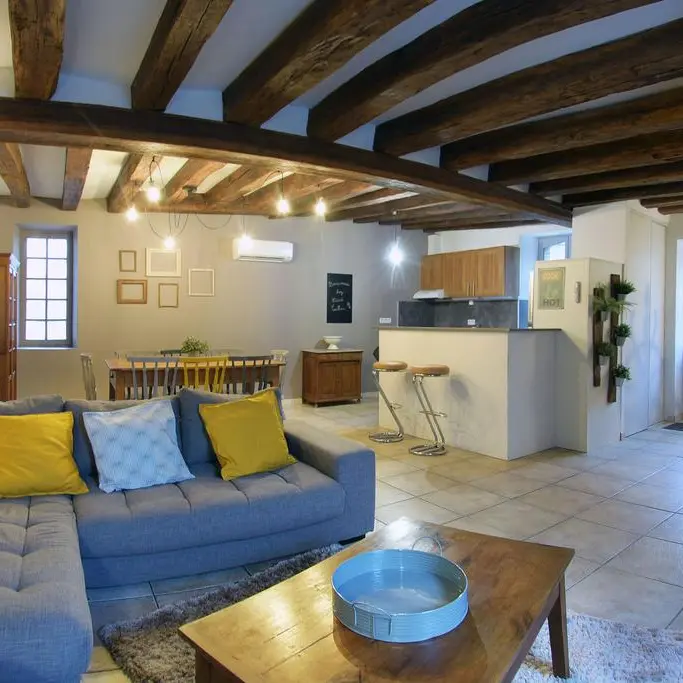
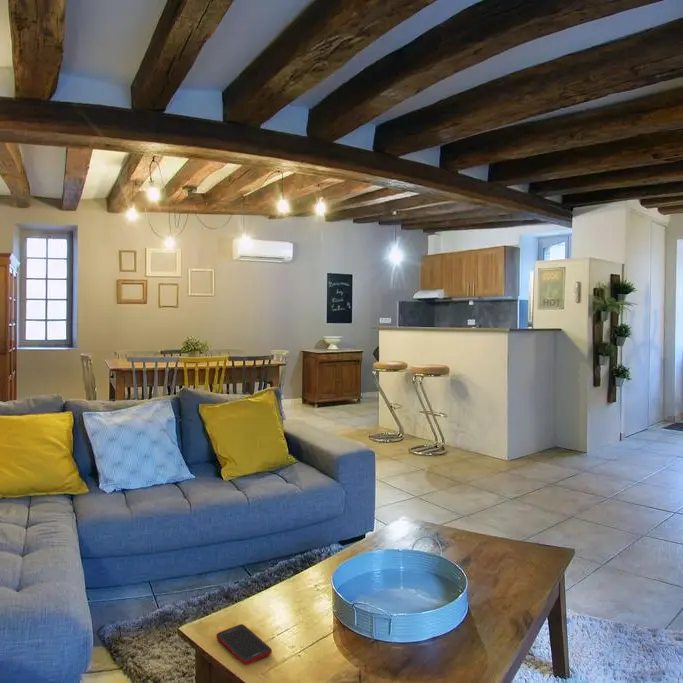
+ cell phone [215,623,273,666]
